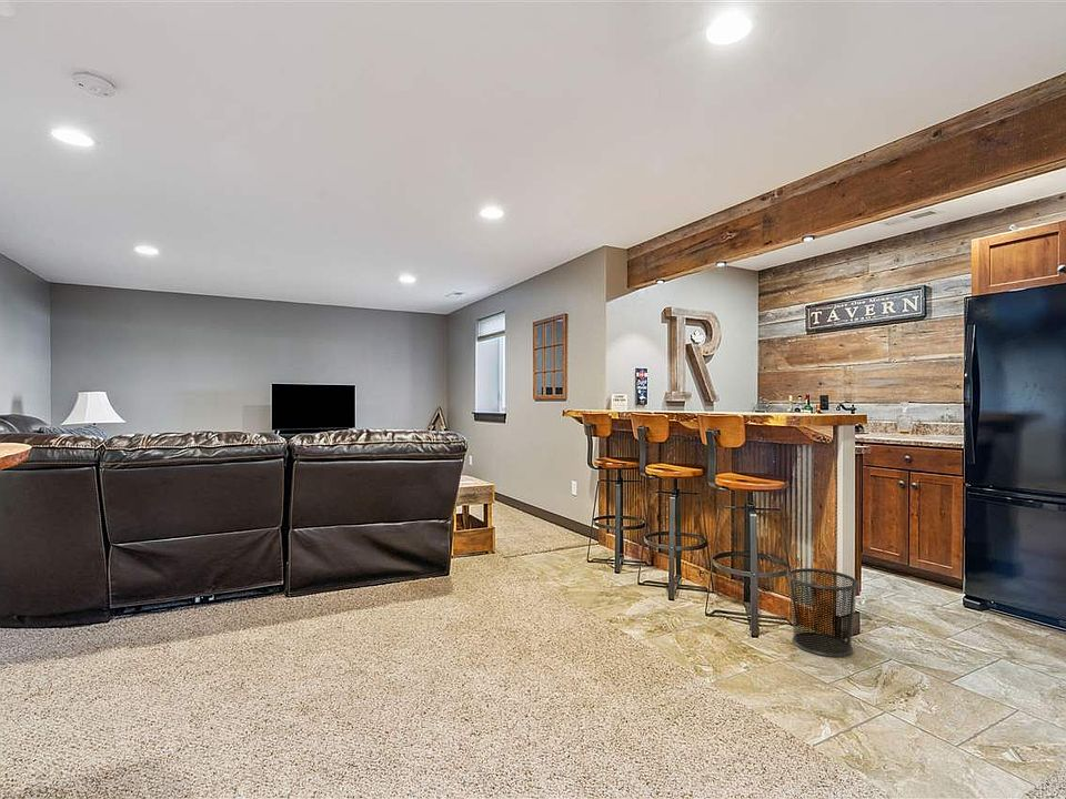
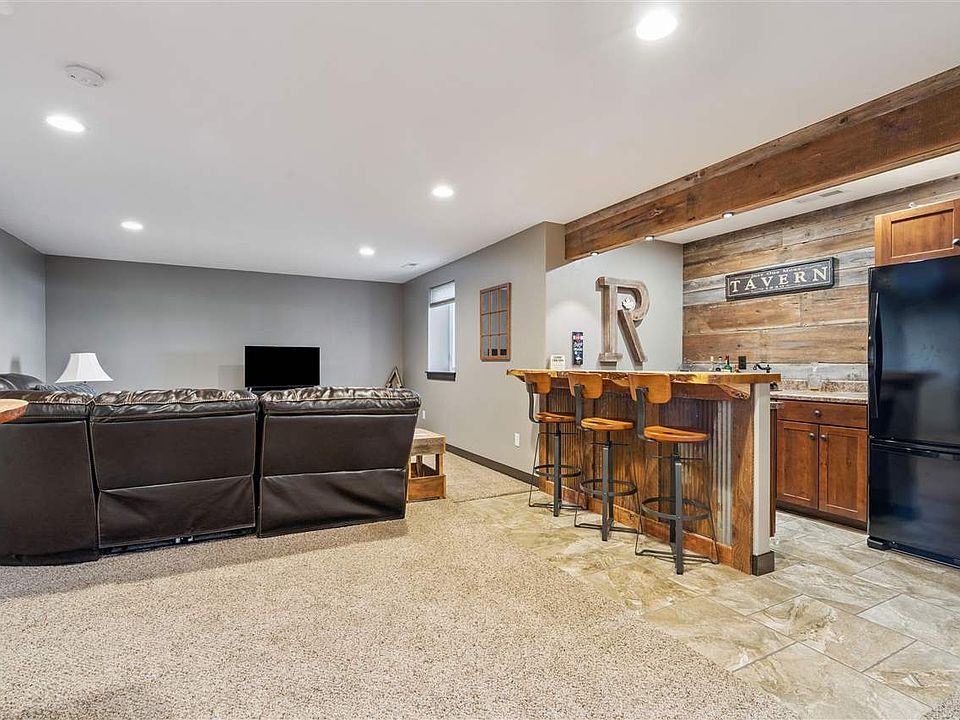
- waste bin [786,567,859,658]
